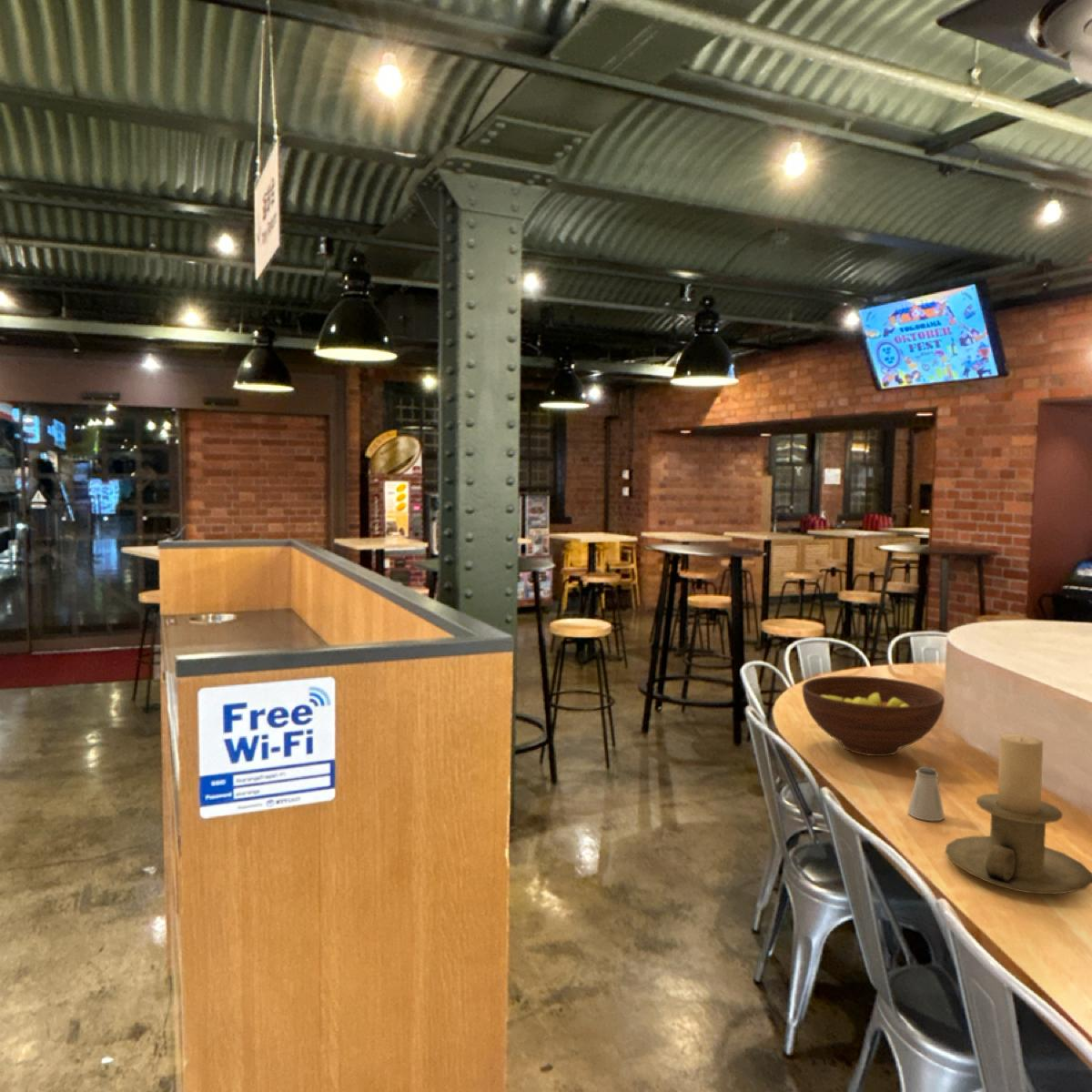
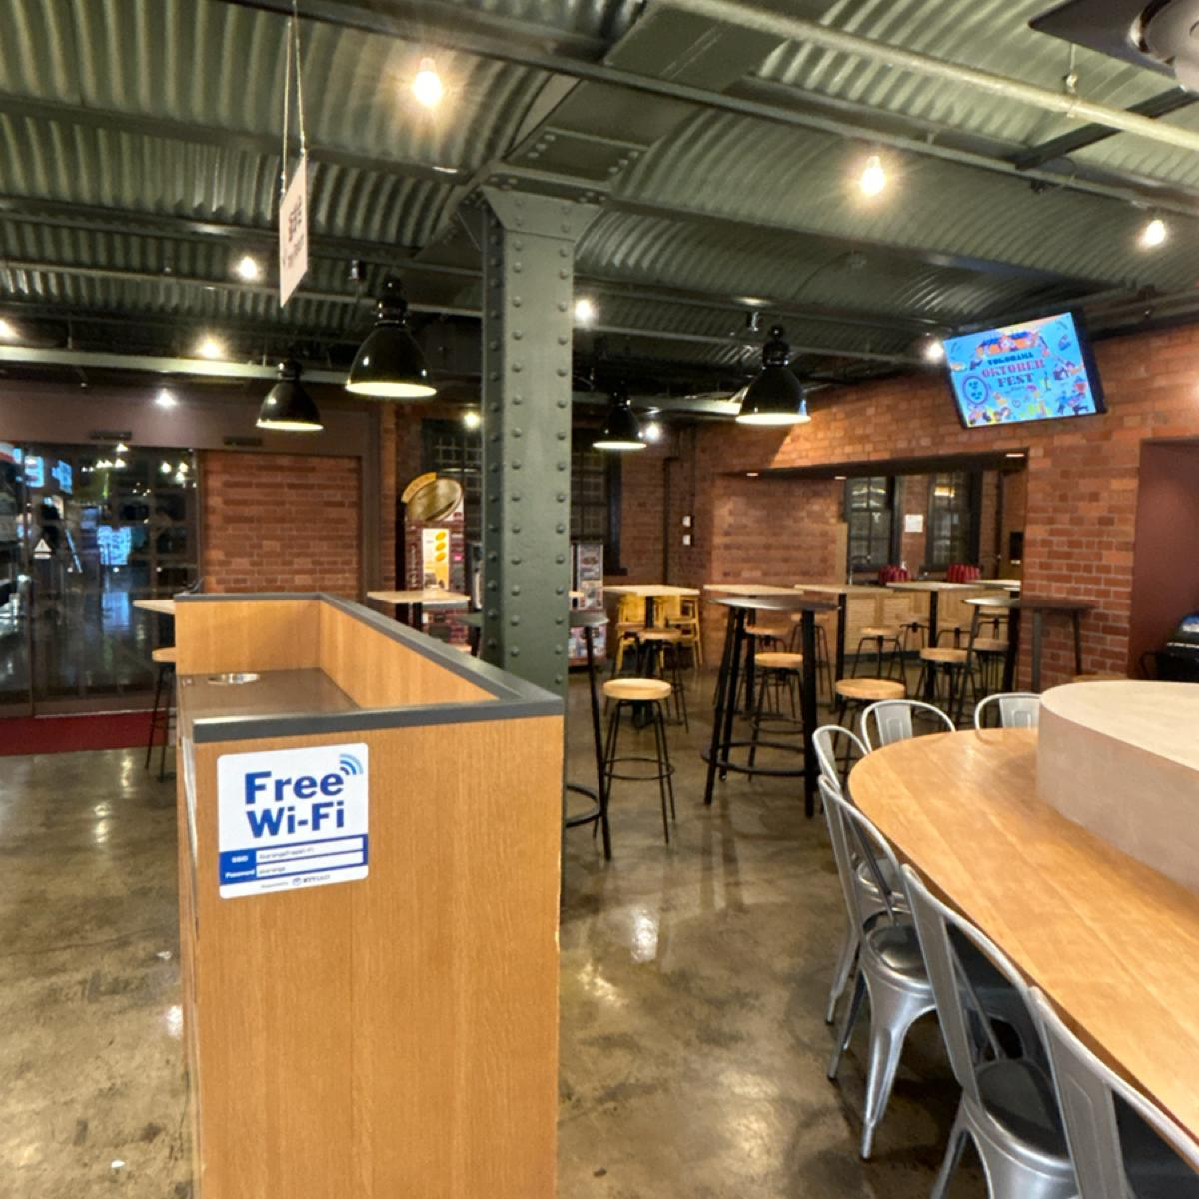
- candle holder [945,733,1092,895]
- saltshaker [907,765,945,822]
- fruit bowl [802,675,945,757]
